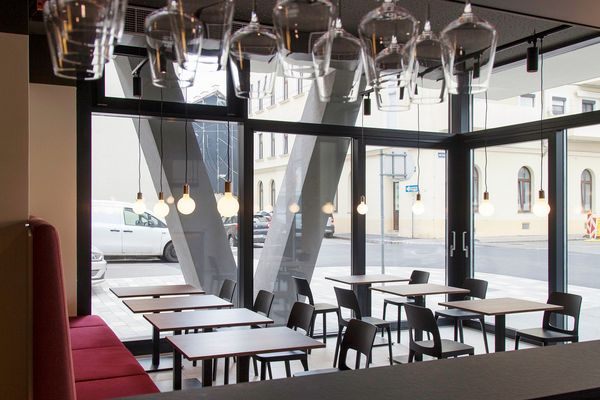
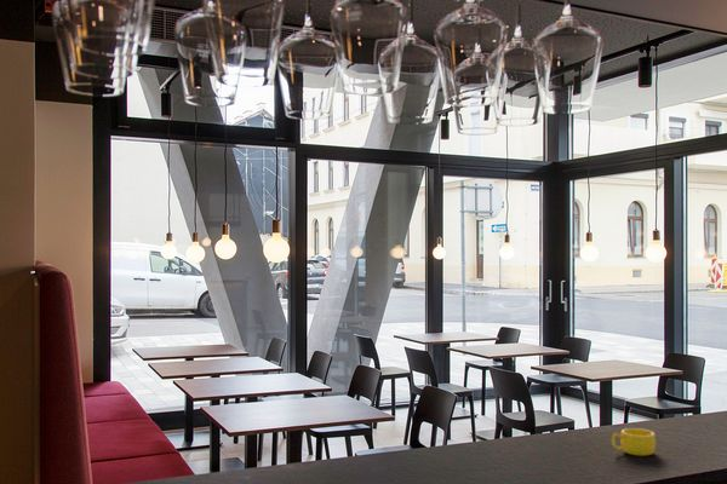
+ cup [611,427,657,457]
